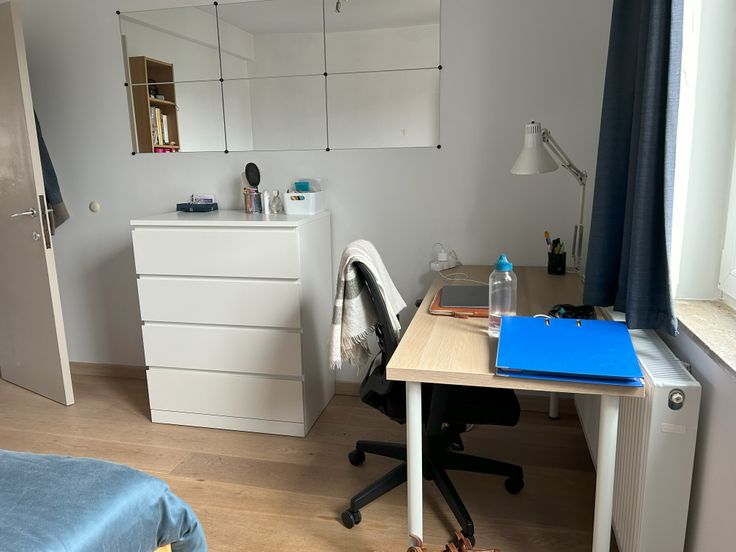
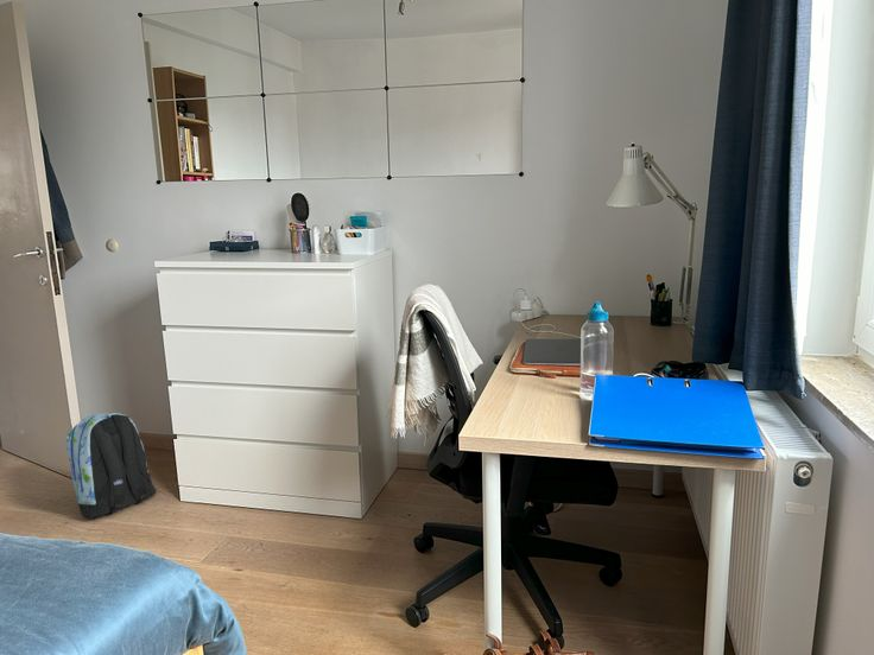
+ backpack [65,412,158,520]
